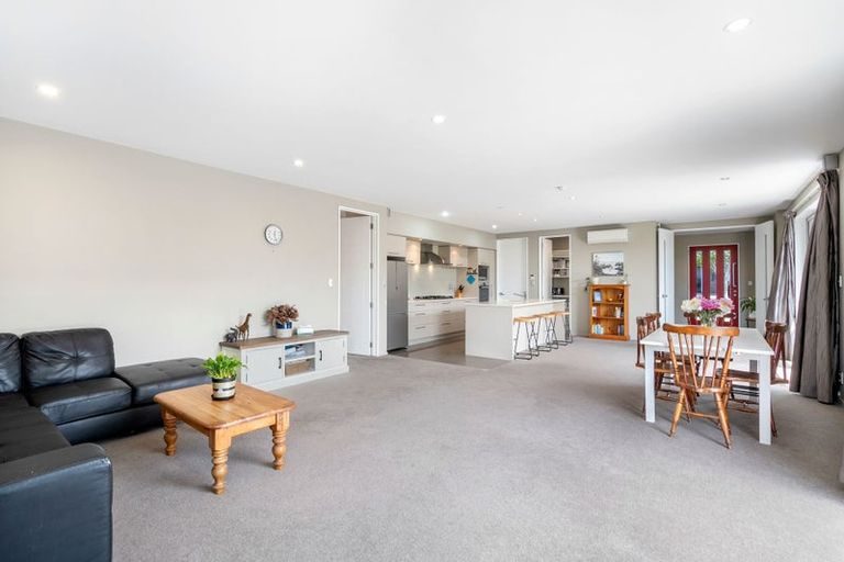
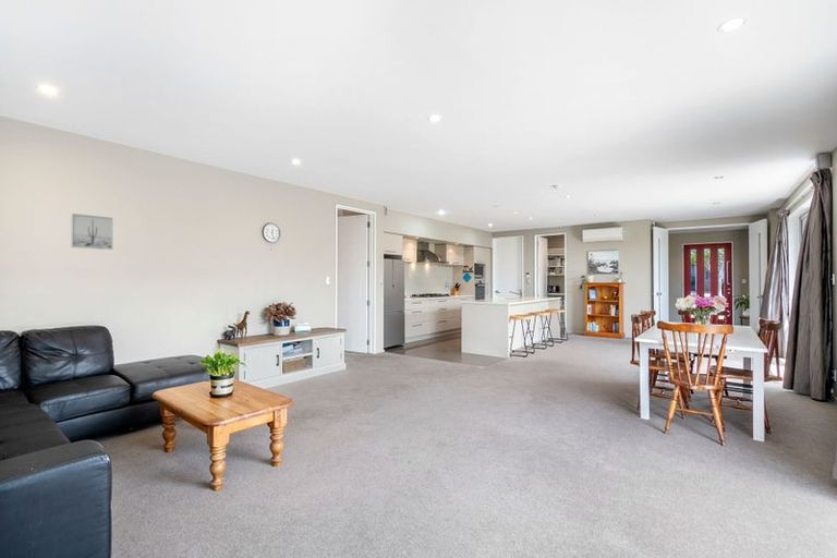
+ wall art [70,213,114,251]
